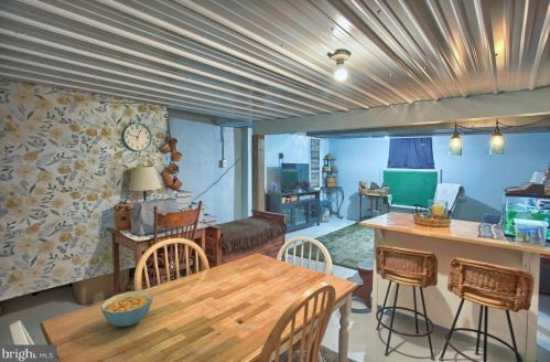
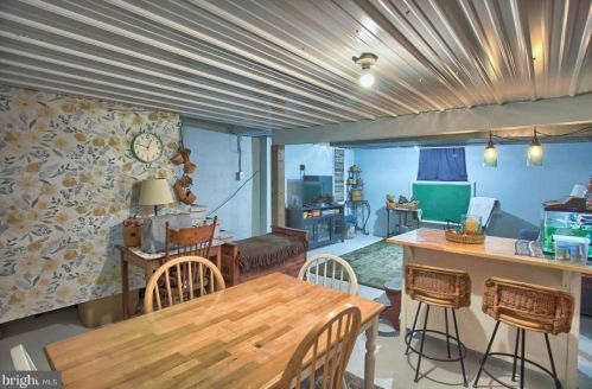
- cereal bowl [100,290,153,328]
